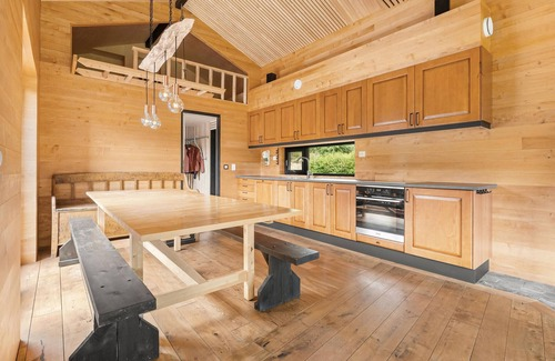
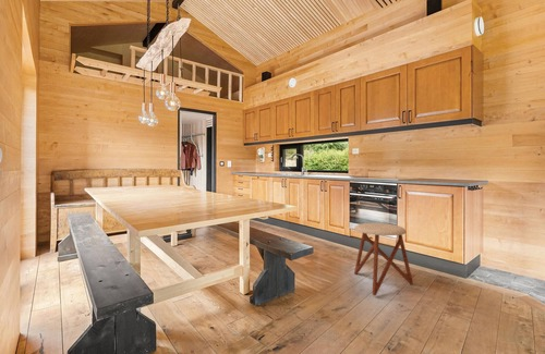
+ stool [353,222,414,296]
